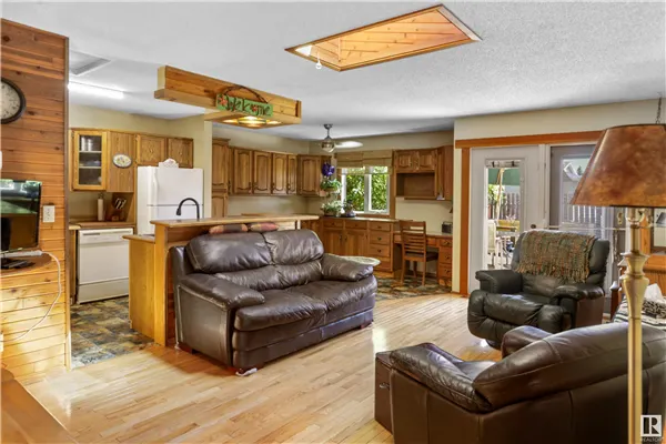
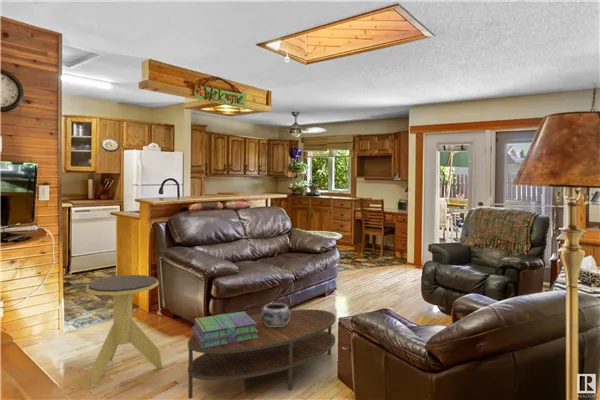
+ decorative bowl [261,302,290,327]
+ stack of books [191,311,259,348]
+ coffee table [187,308,337,400]
+ side table [86,274,163,390]
